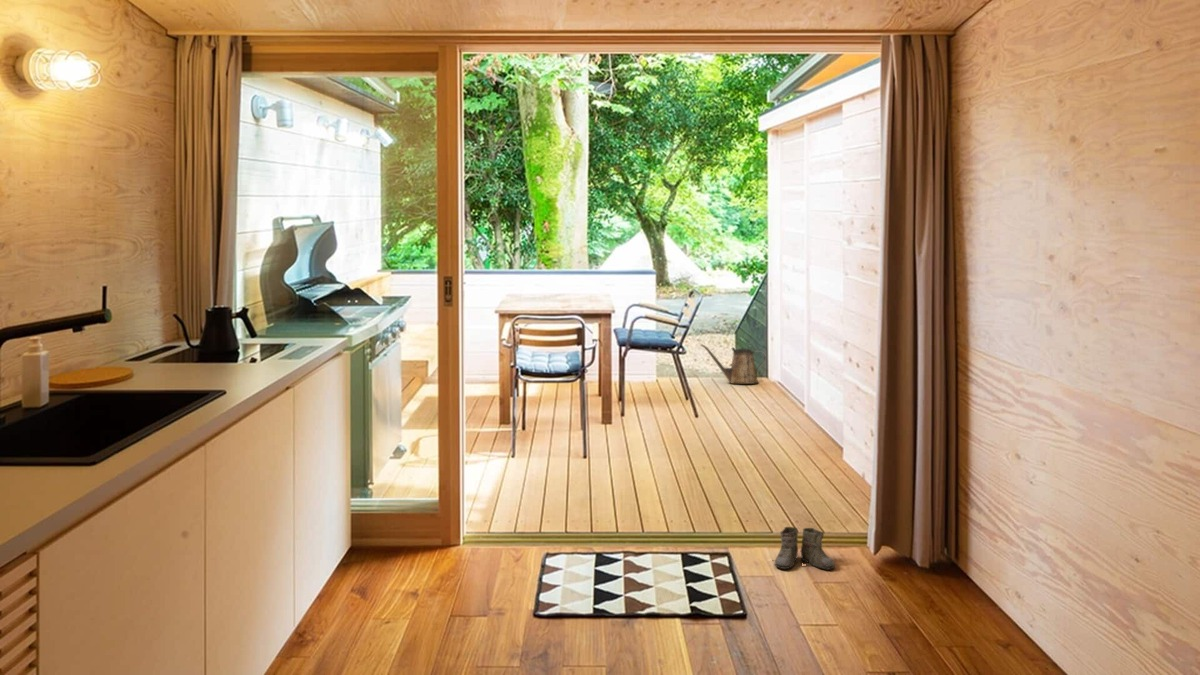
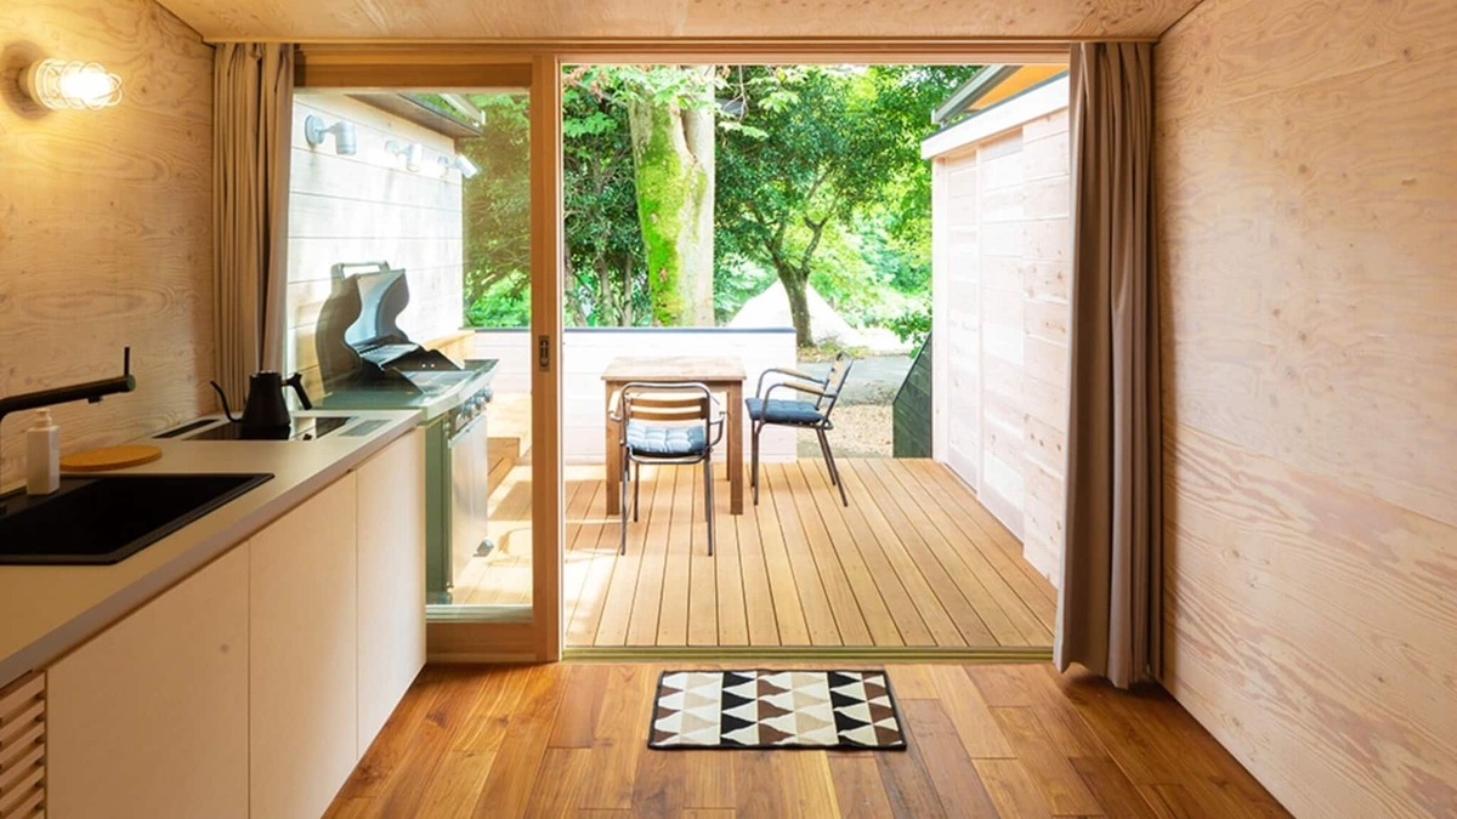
- watering can [700,343,767,385]
- boots [773,526,836,571]
